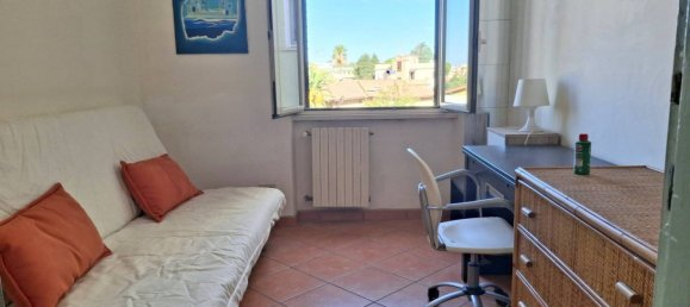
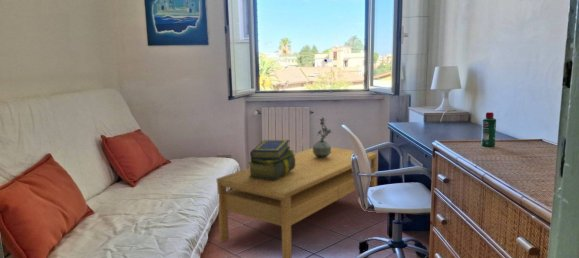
+ stack of books [247,139,296,181]
+ potted plant [312,116,333,159]
+ coffee table [215,146,379,258]
